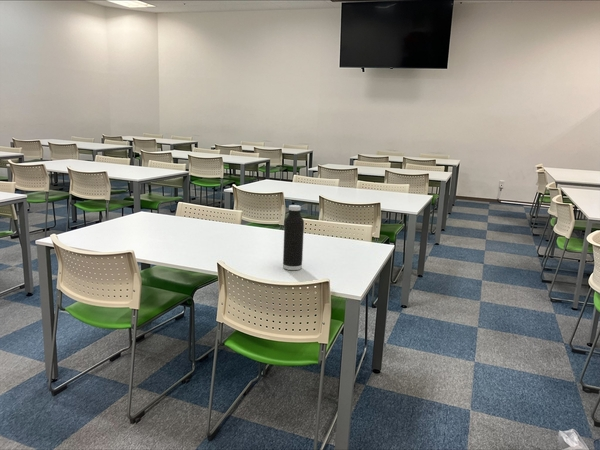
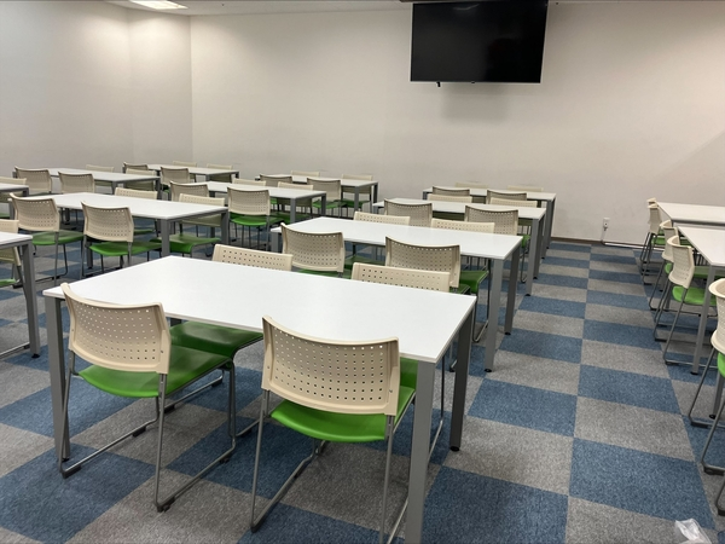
- water bottle [282,204,305,271]
